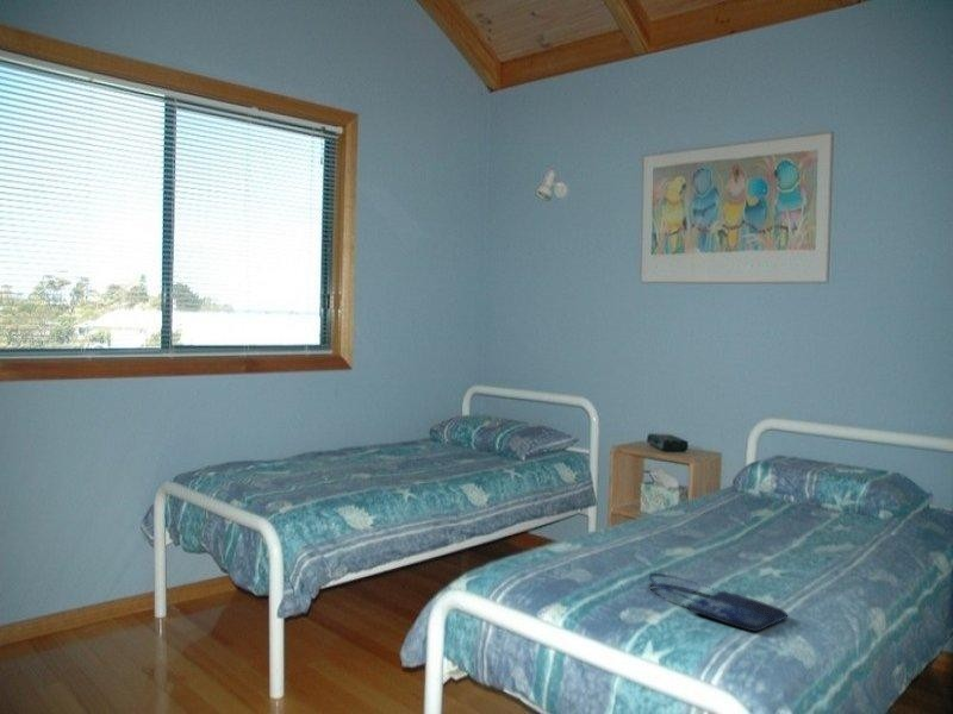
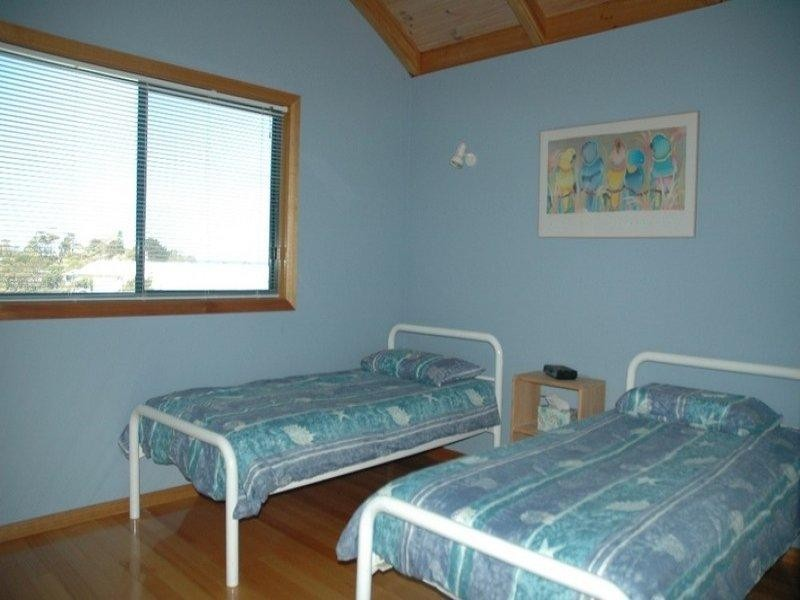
- shopping bag [647,572,789,633]
